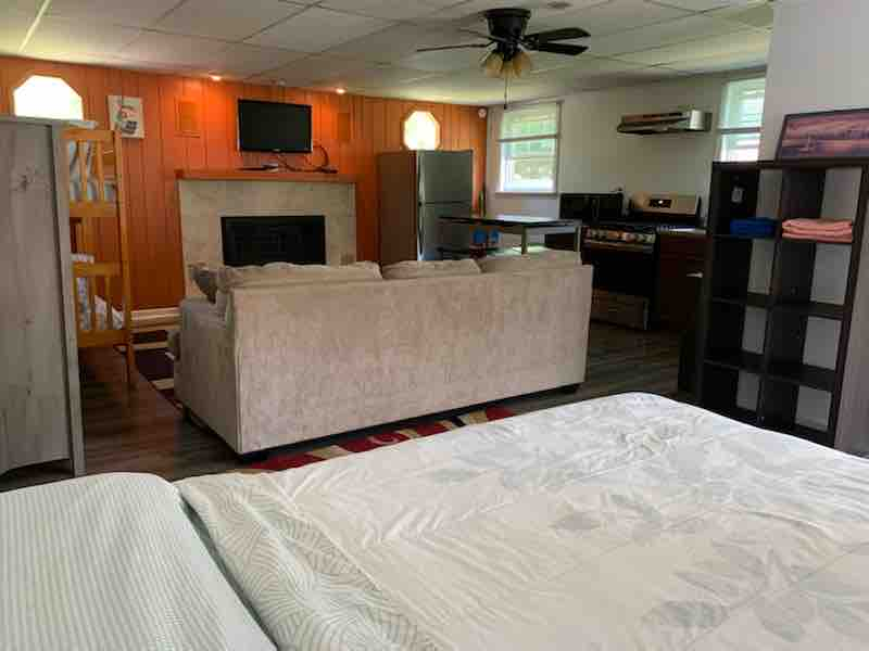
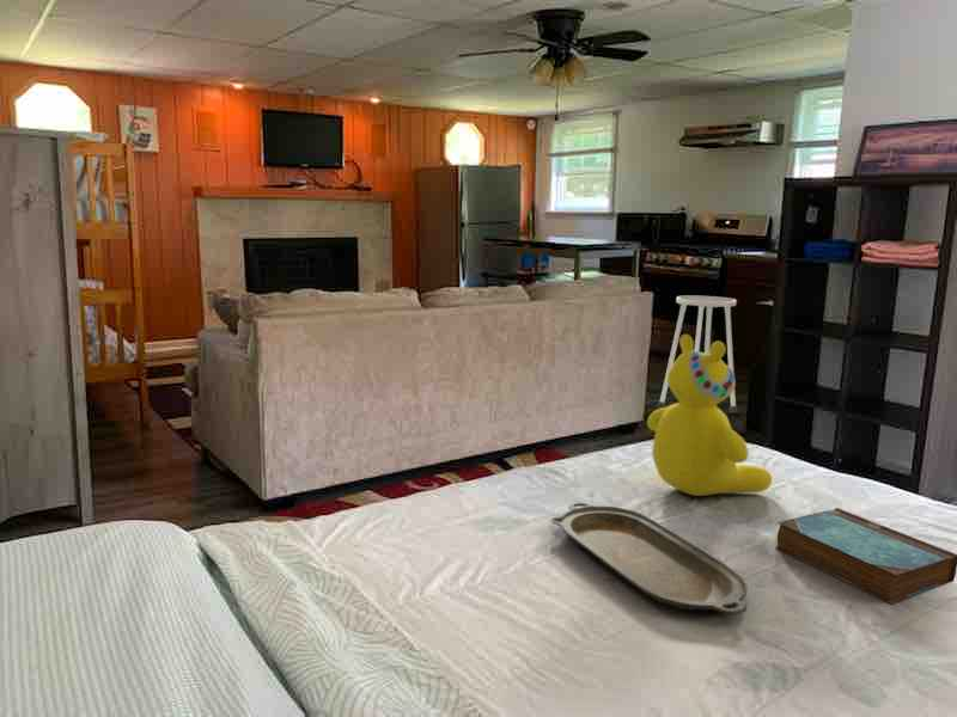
+ serving tray [550,502,749,615]
+ teddy bear [646,333,773,497]
+ book [774,507,957,605]
+ stool [656,295,739,415]
